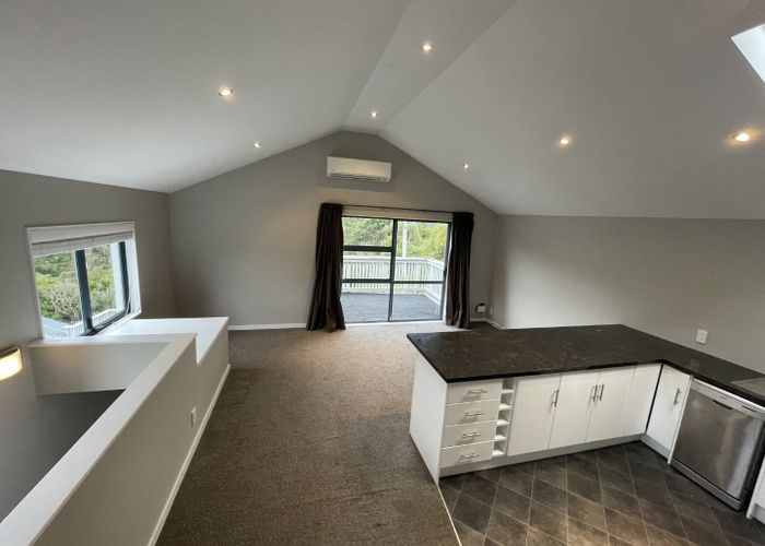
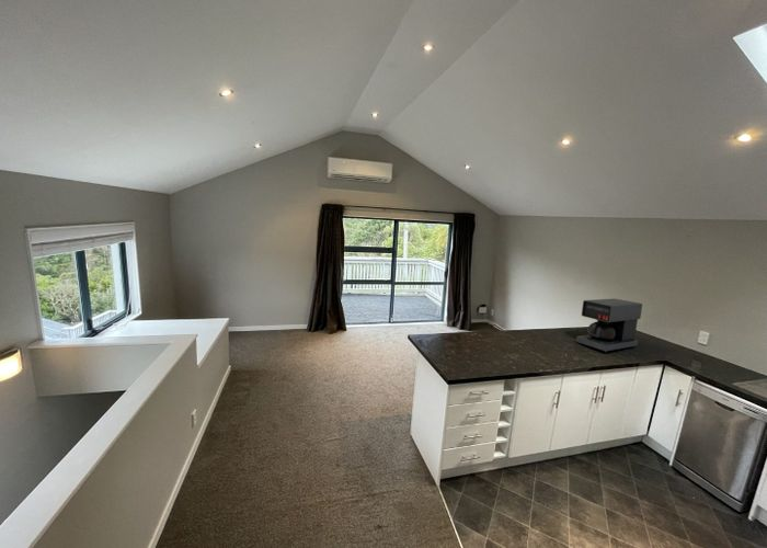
+ coffee maker [575,297,643,353]
